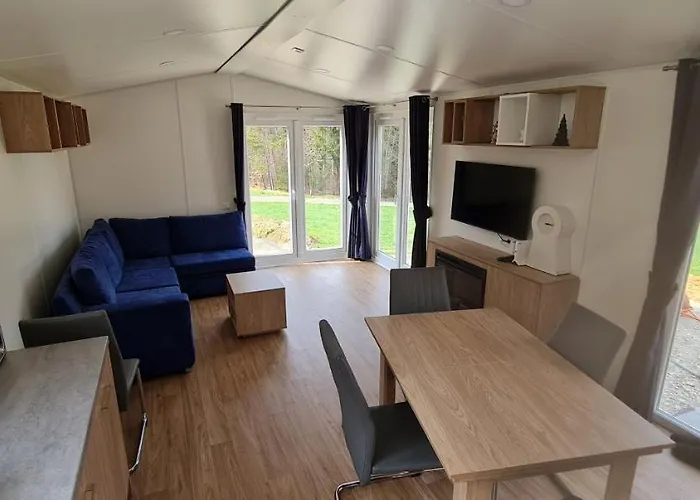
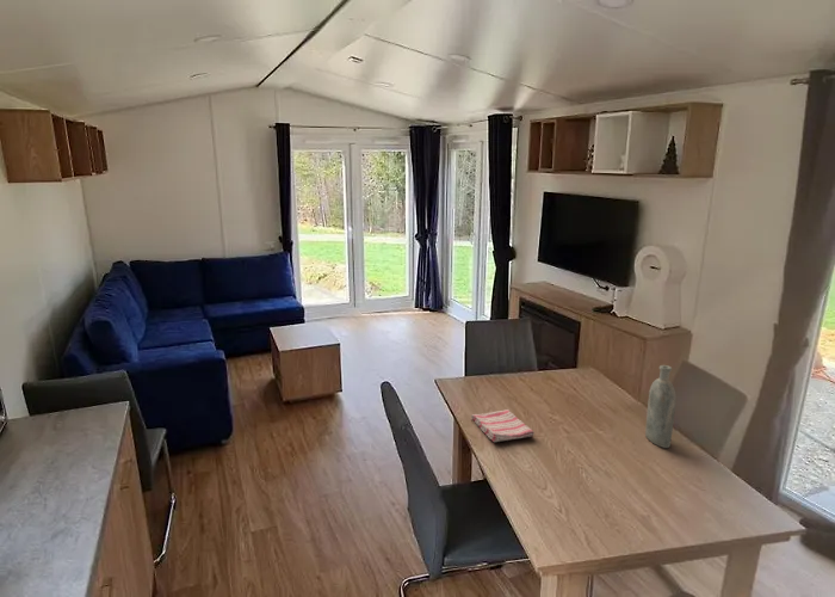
+ dish towel [470,408,536,443]
+ bottle [644,364,678,449]
